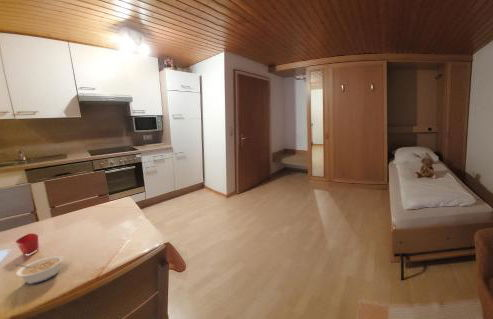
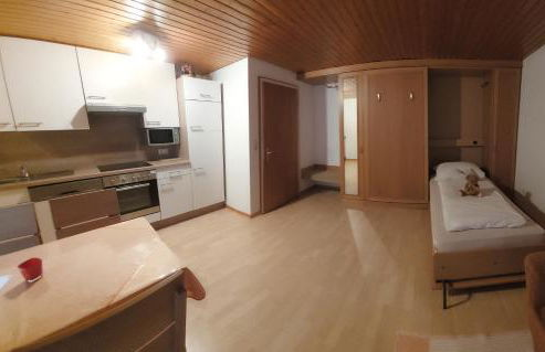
- legume [14,255,64,285]
